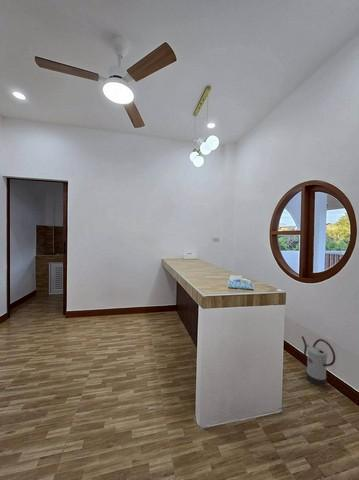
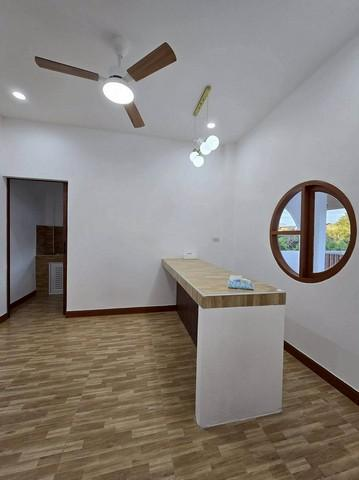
- watering can [300,335,336,387]
